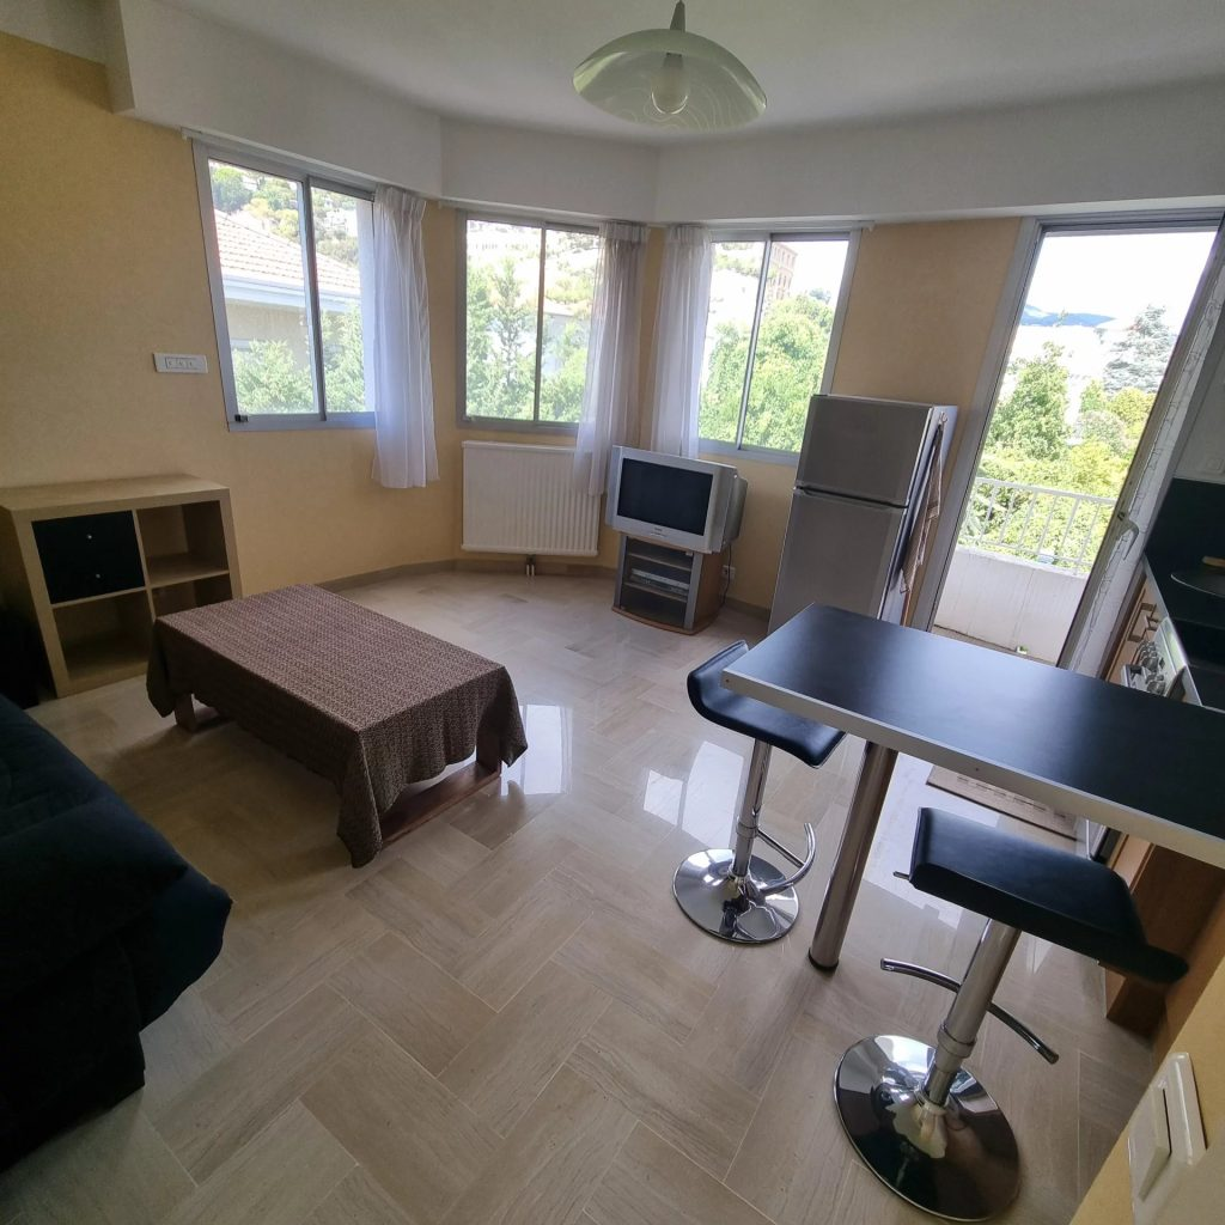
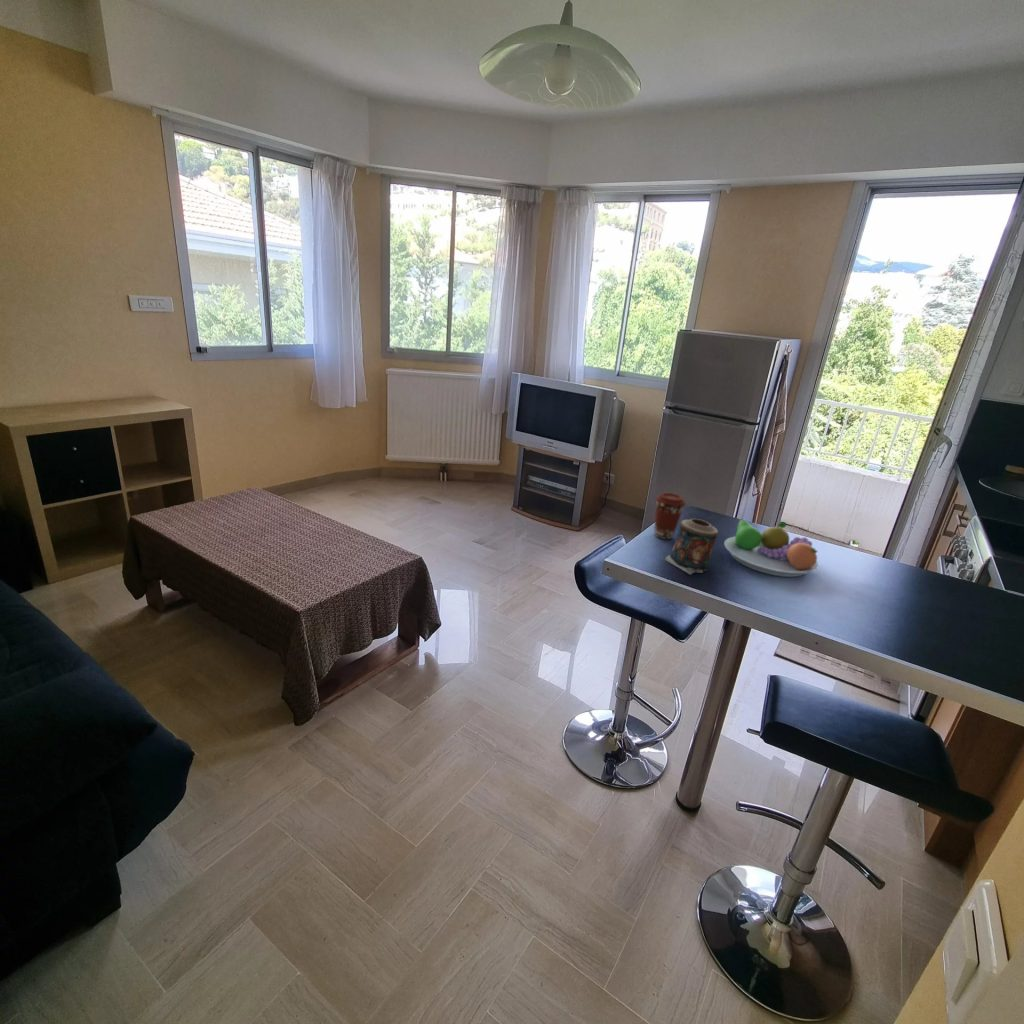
+ candle [664,518,719,576]
+ coffee cup [653,492,687,540]
+ fruit bowl [723,517,819,578]
